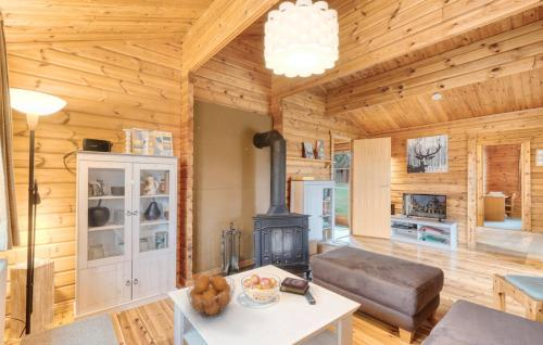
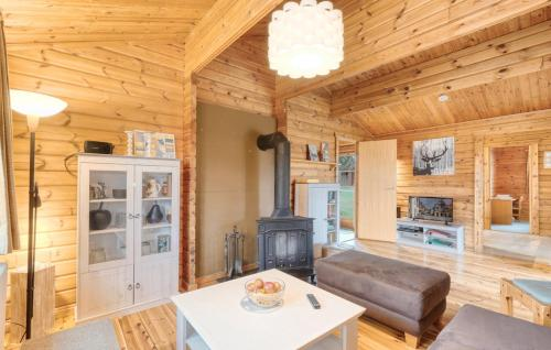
- fruit basket [186,273,236,319]
- book [279,277,311,296]
